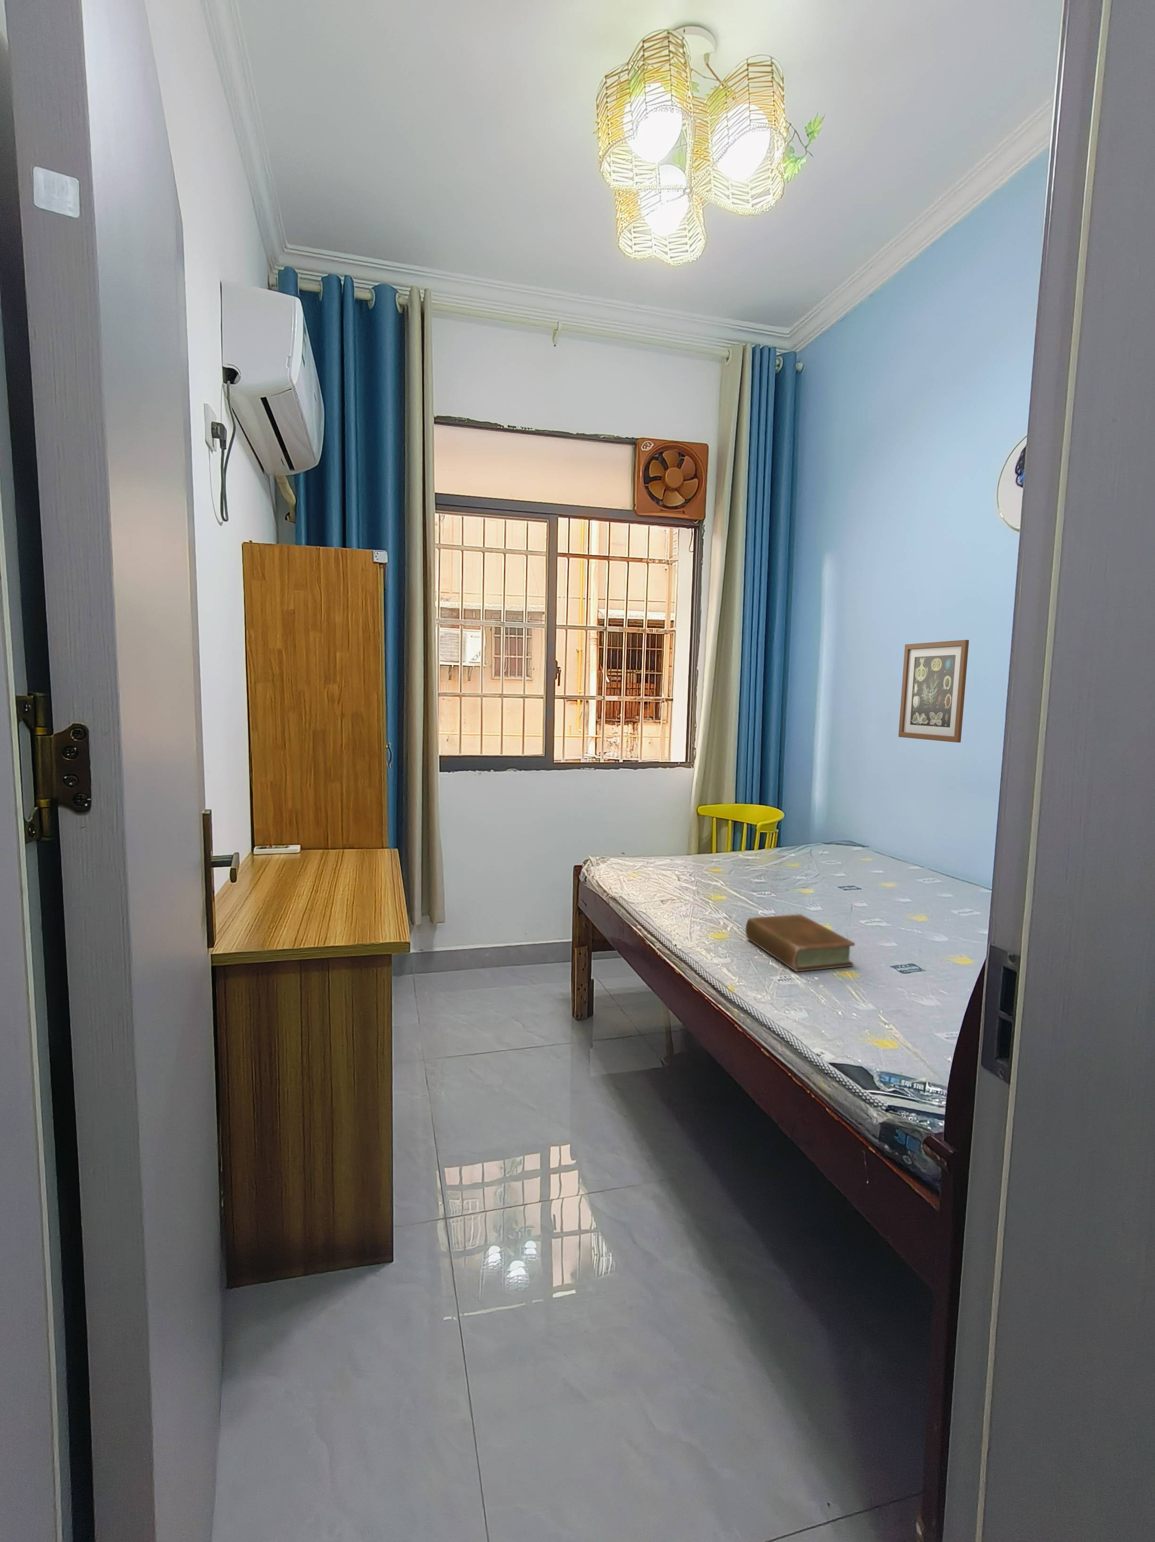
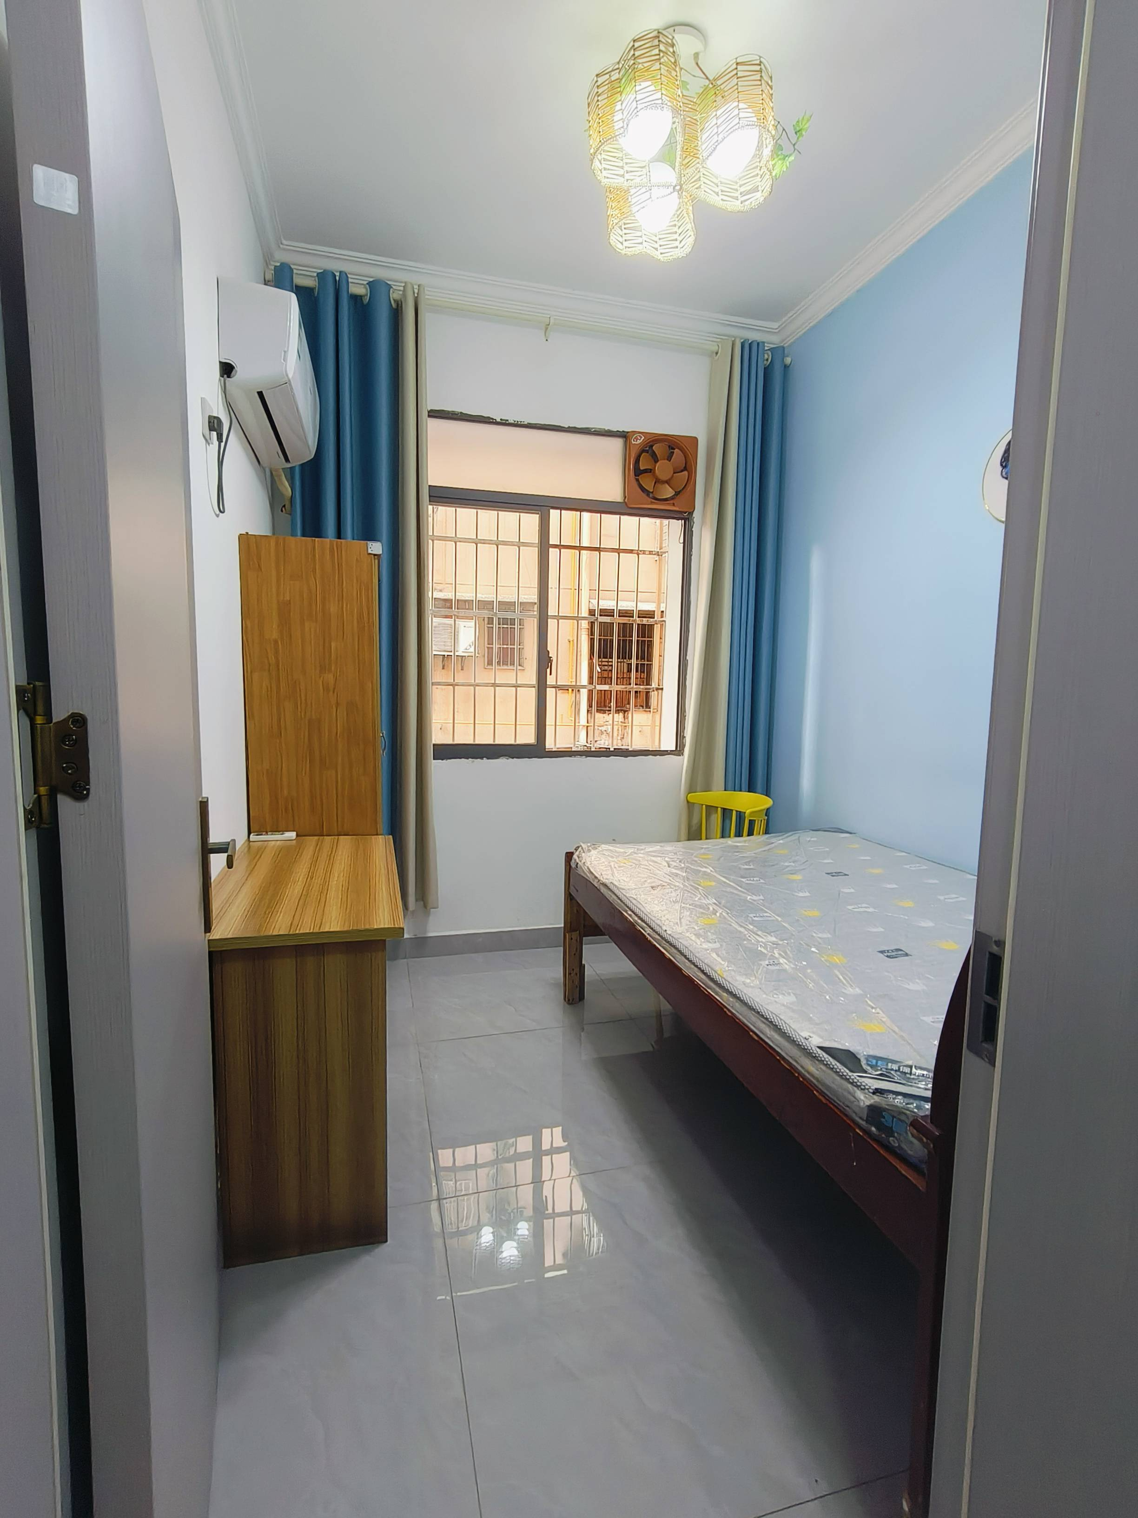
- book [745,914,855,973]
- wall art [898,639,969,743]
